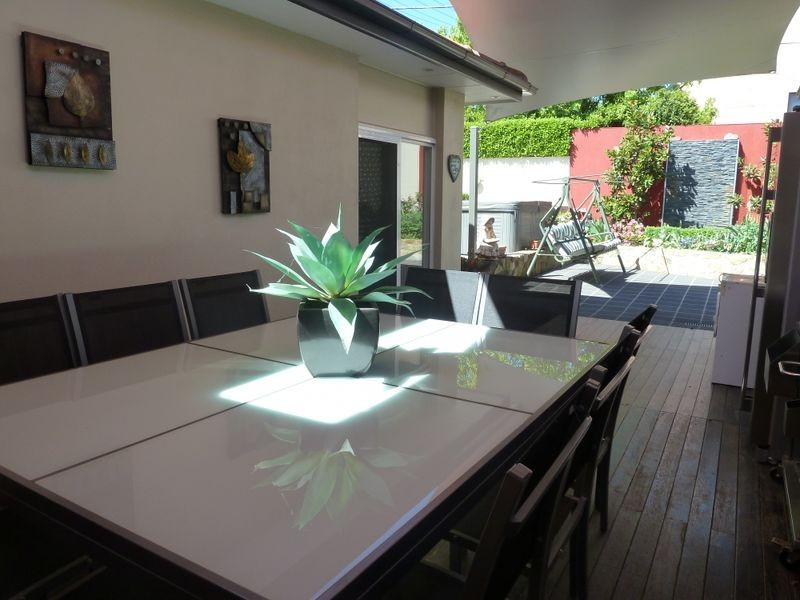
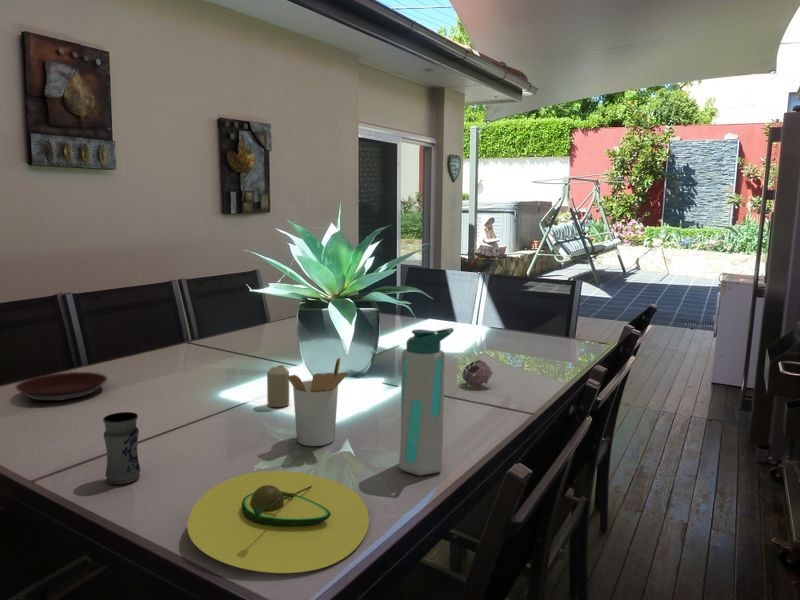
+ water bottle [398,327,455,477]
+ jar [102,411,141,485]
+ decorative bowl [461,359,495,389]
+ candle [266,364,290,408]
+ avocado [186,470,370,574]
+ plate [15,371,108,402]
+ utensil holder [287,356,349,447]
